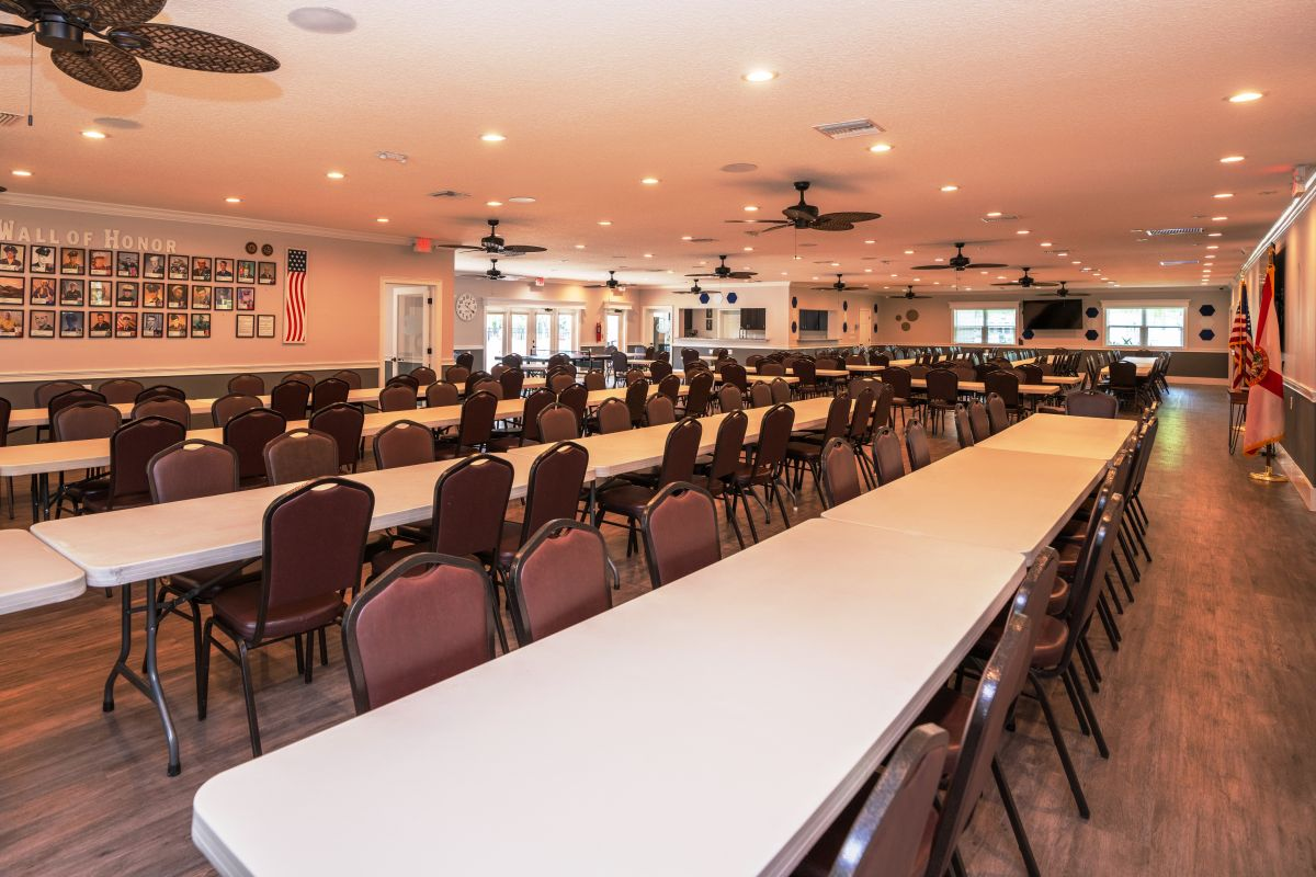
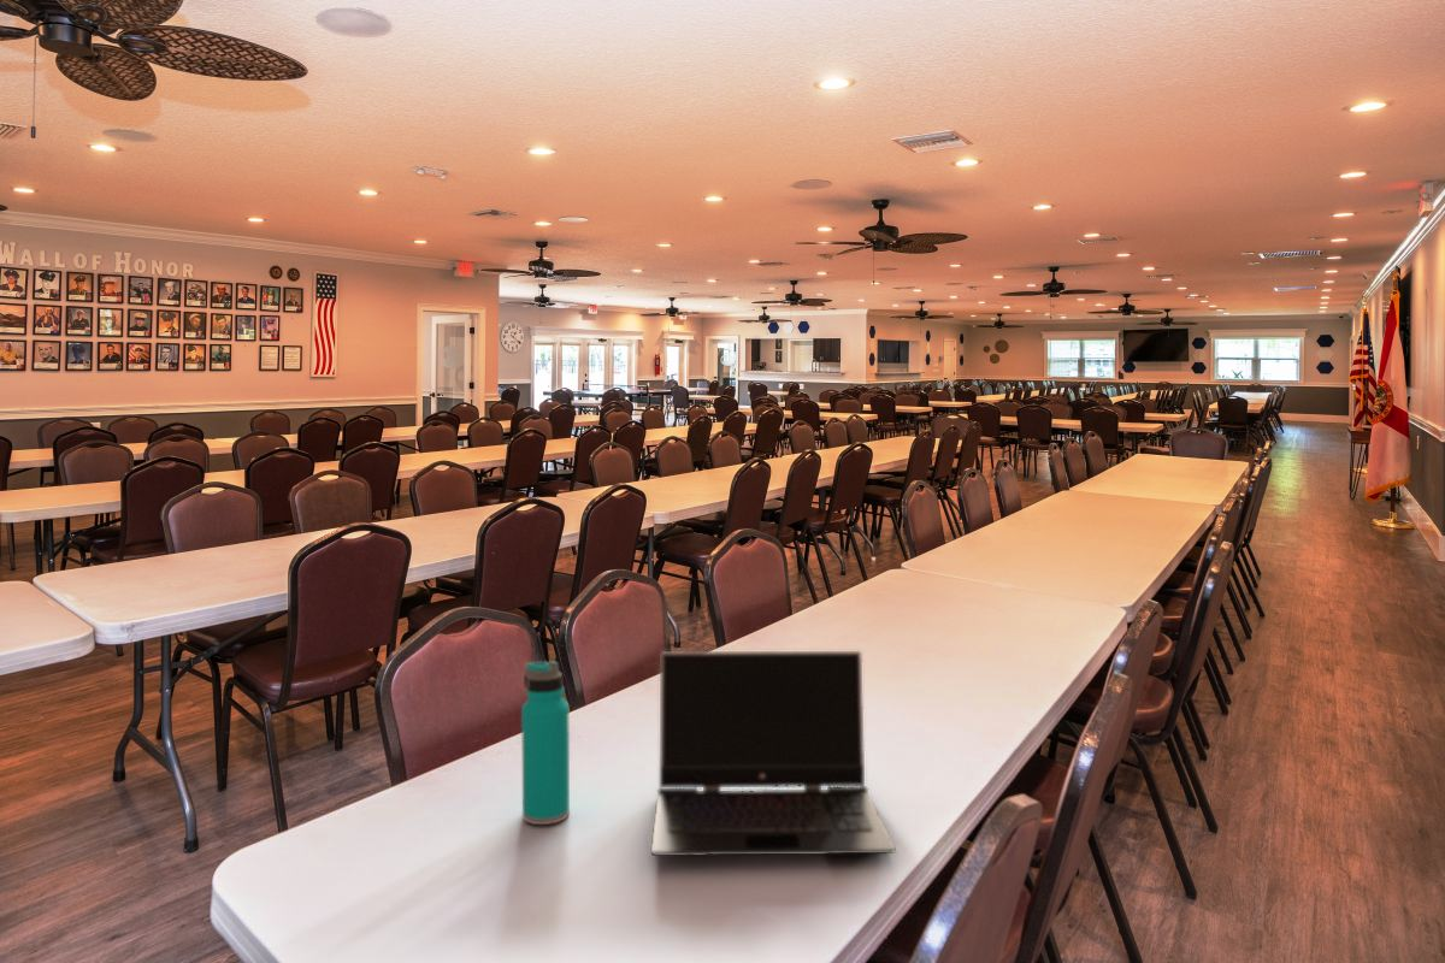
+ water bottle [520,660,571,826]
+ laptop computer [650,650,896,857]
